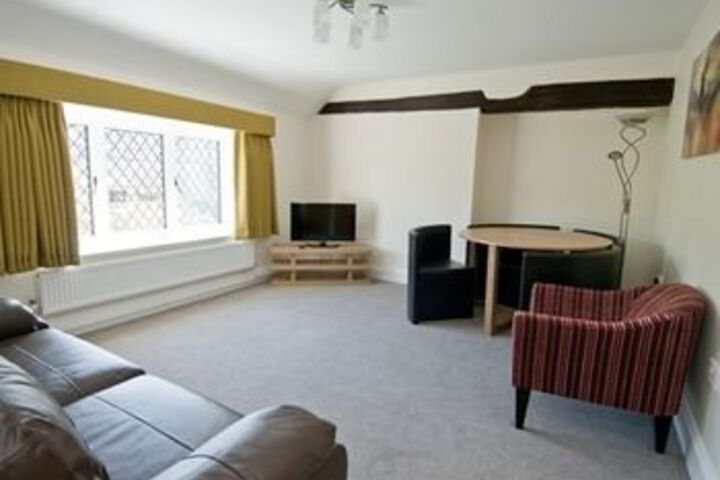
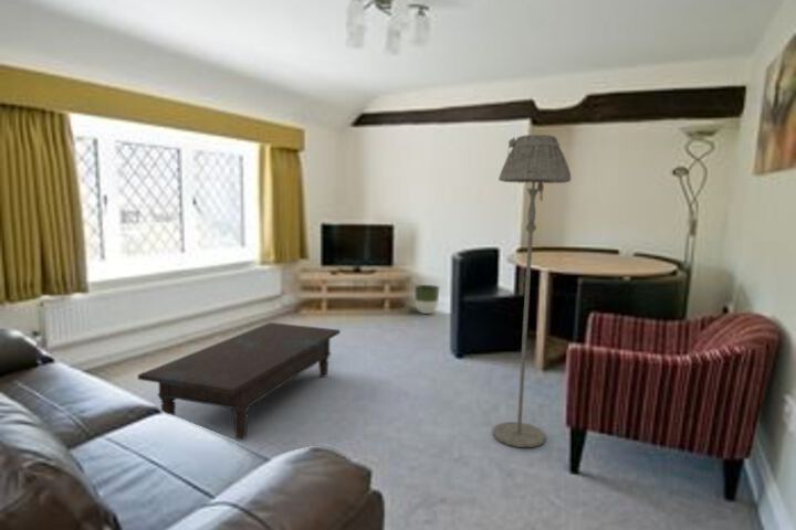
+ coffee table [137,321,342,441]
+ floor lamp [492,134,573,448]
+ planter [413,284,440,315]
